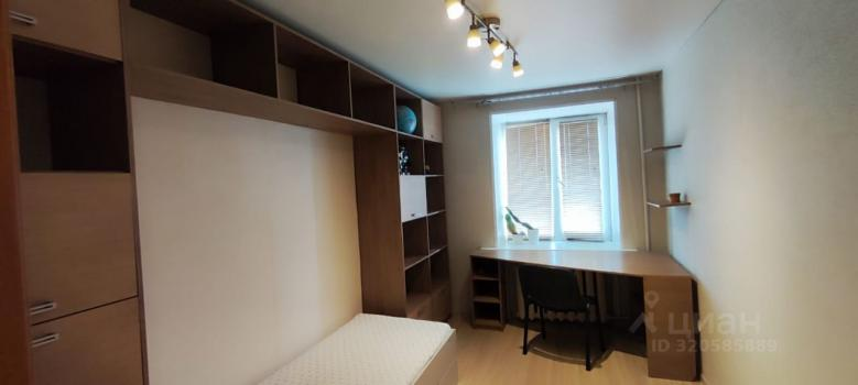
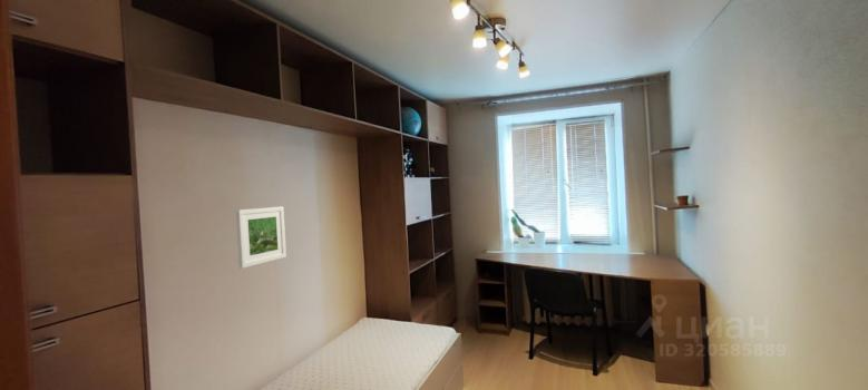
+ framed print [235,205,287,270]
